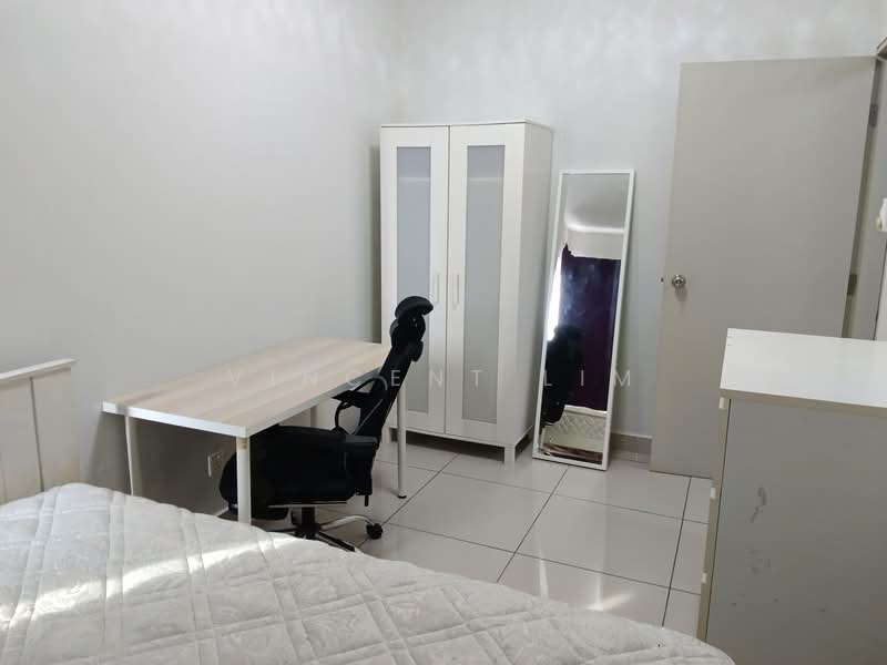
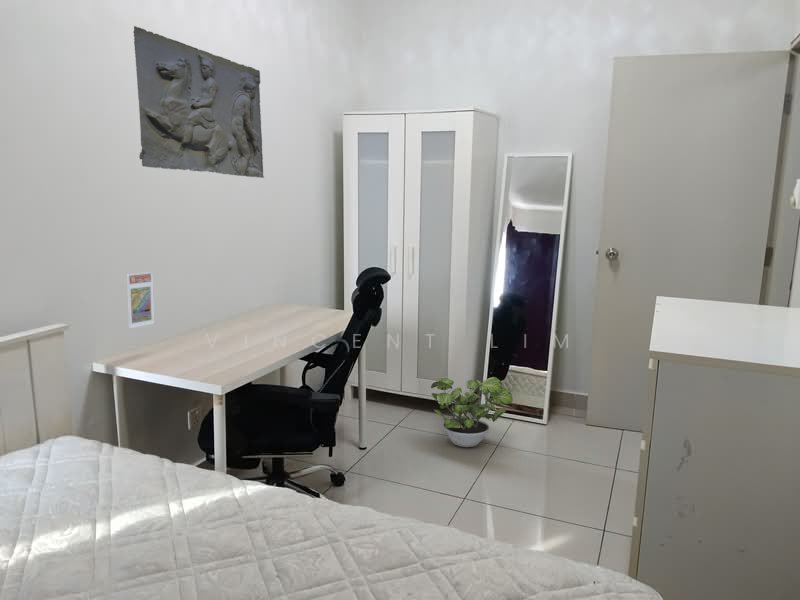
+ potted plant [430,376,514,448]
+ relief sculpture [132,25,265,179]
+ trading card display case [126,271,155,329]
